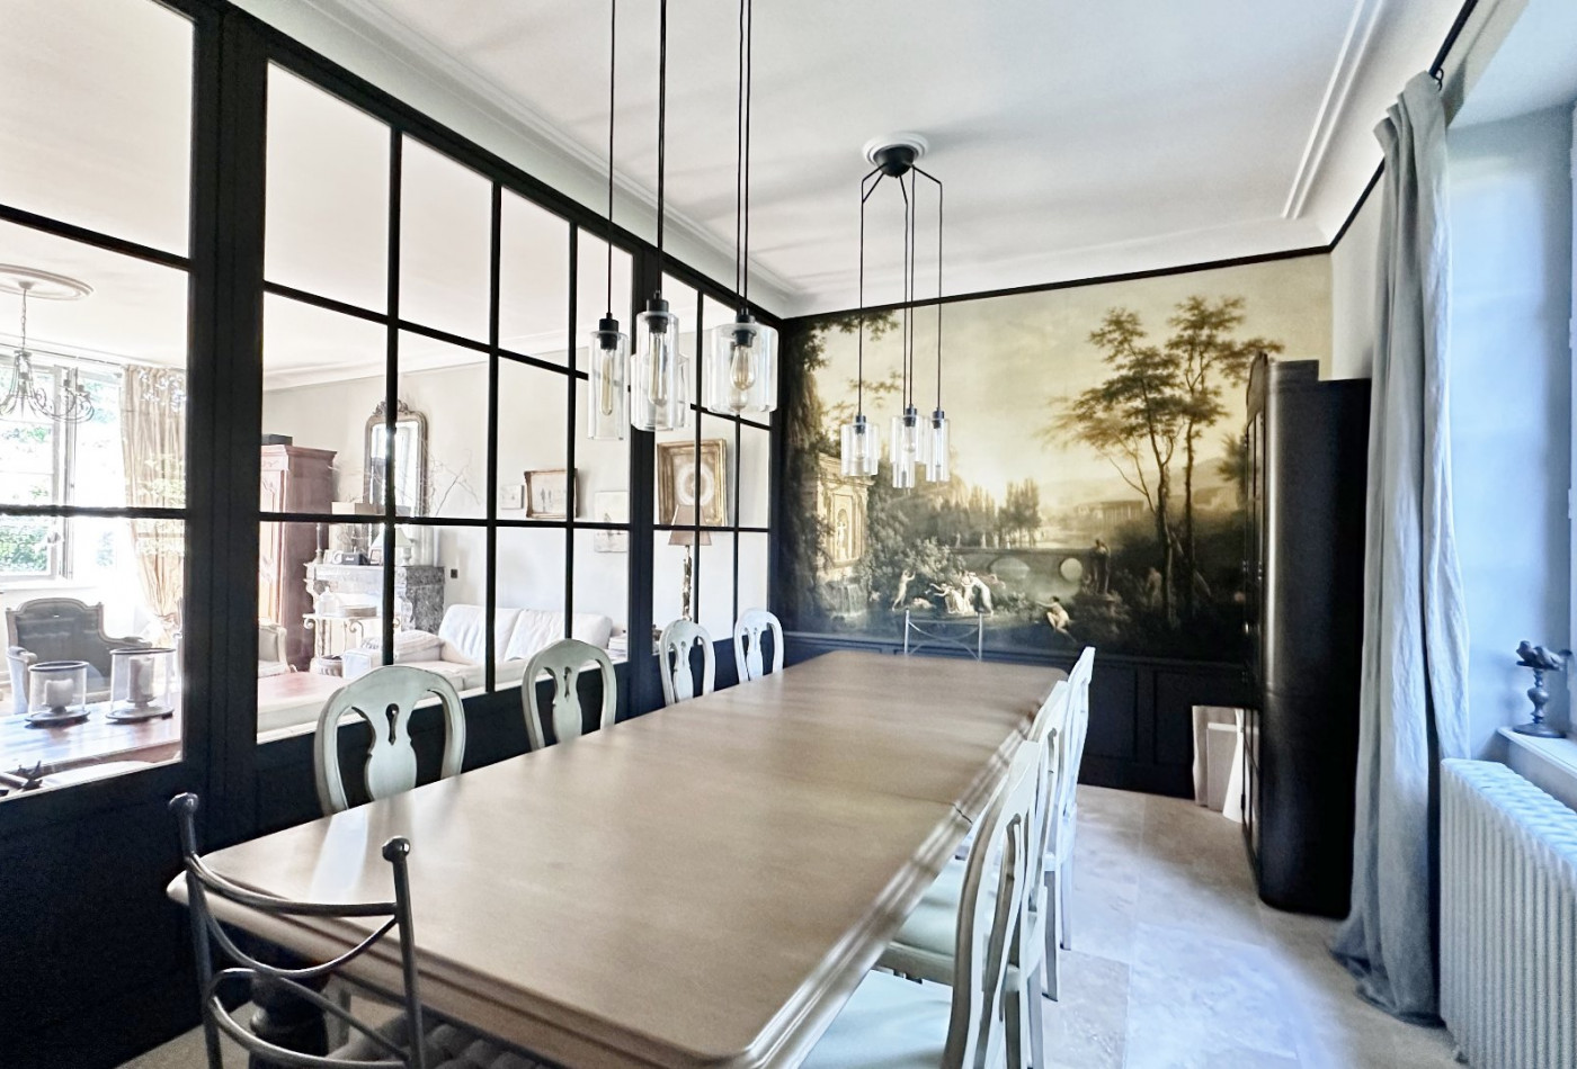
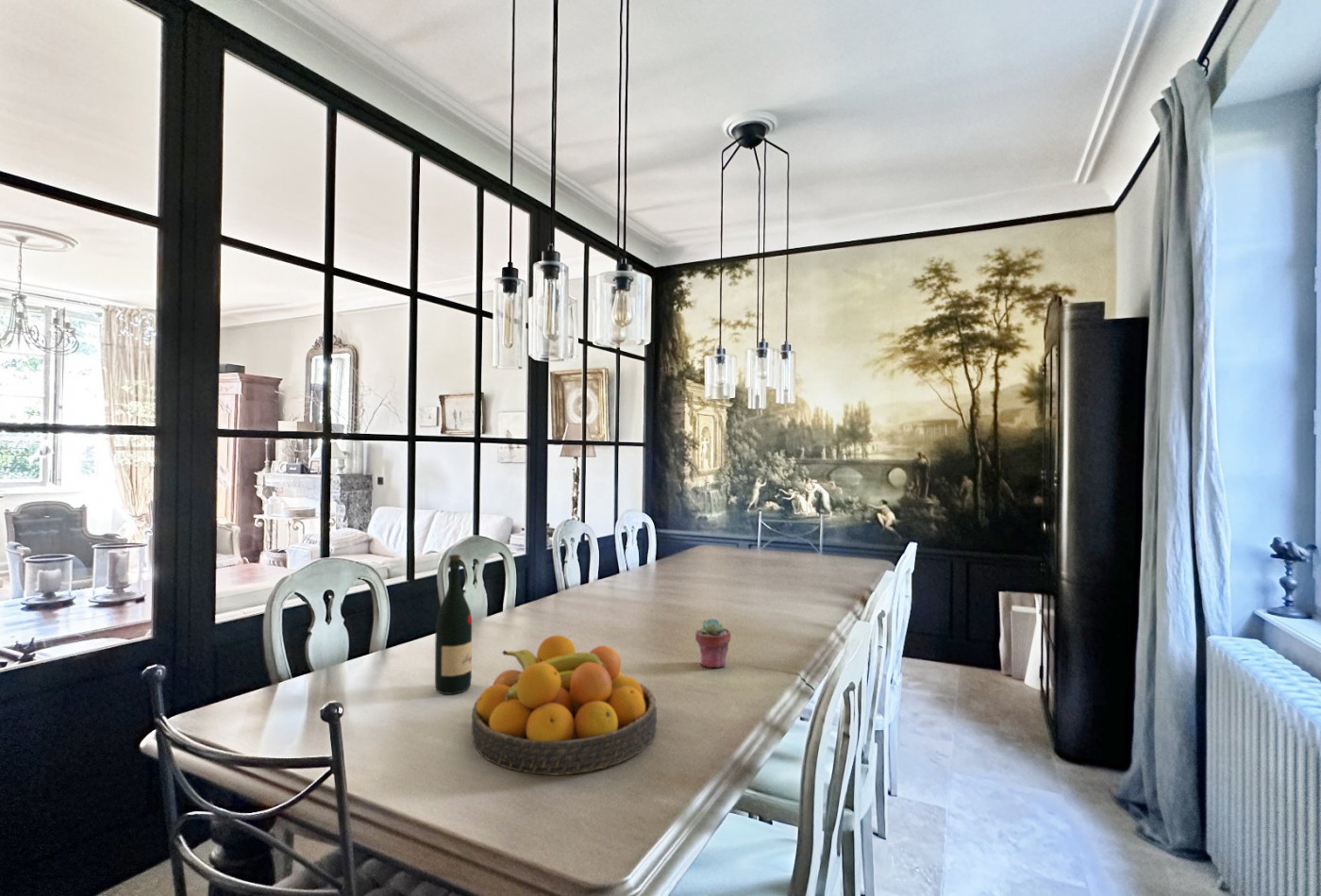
+ wine bottle [434,554,473,695]
+ potted succulent [694,617,731,669]
+ fruit bowl [470,635,658,776]
